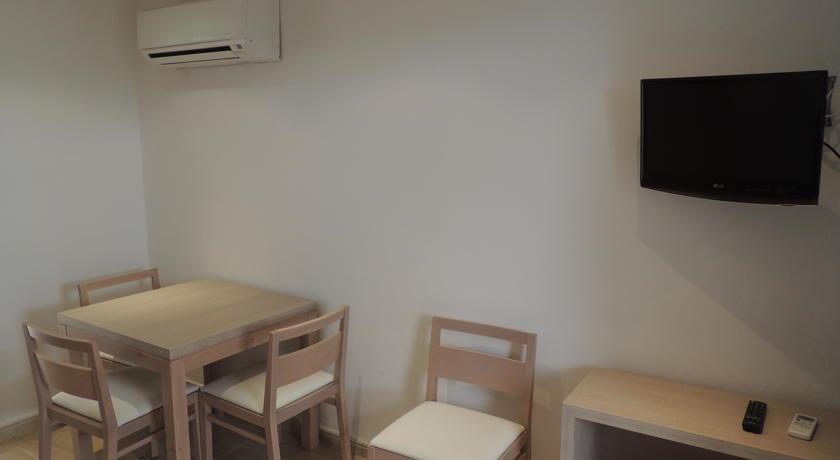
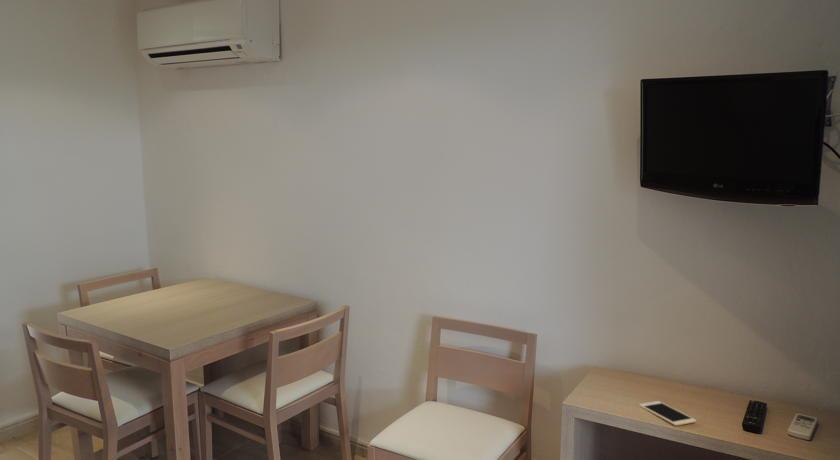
+ cell phone [638,400,697,426]
